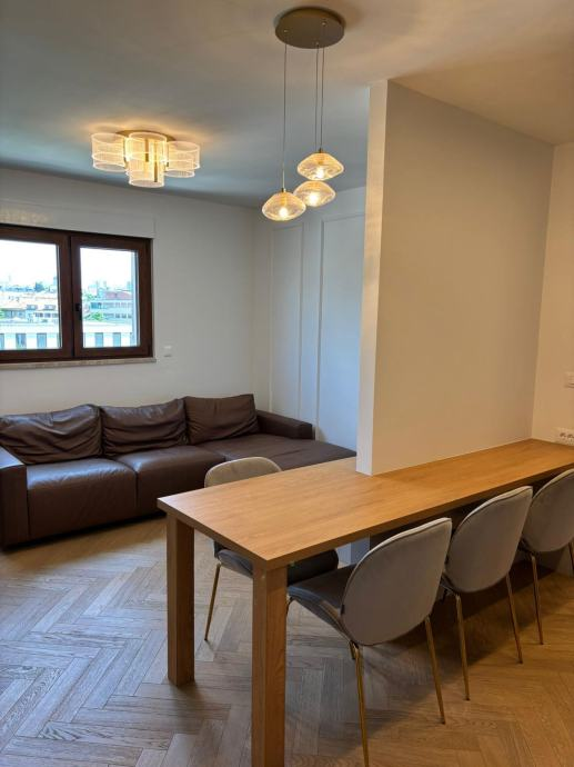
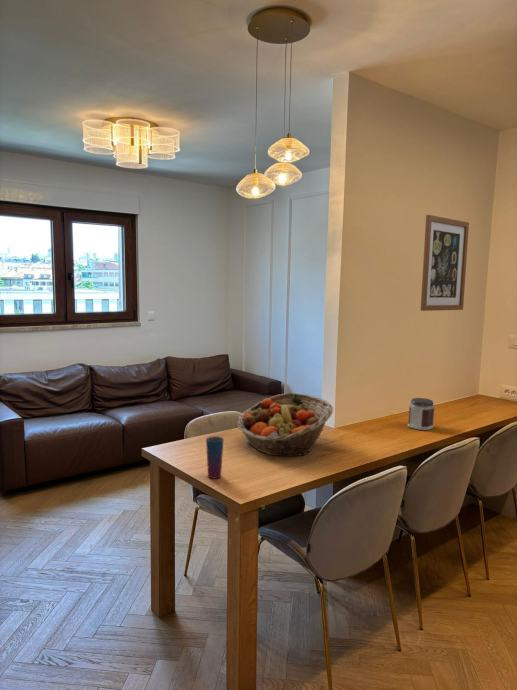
+ wall art [420,214,470,312]
+ jar [407,397,436,431]
+ cup [205,435,225,480]
+ fruit basket [236,392,334,457]
